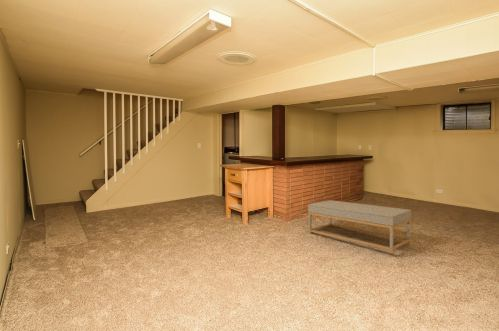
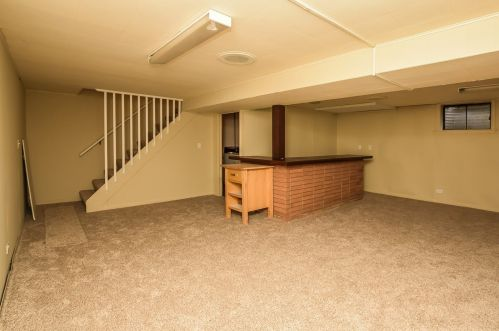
- coffee table [307,199,412,255]
